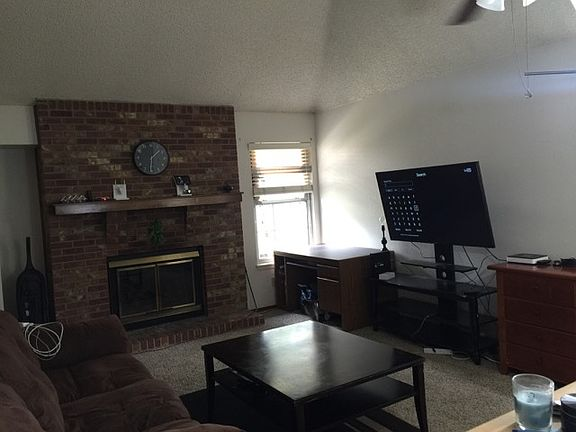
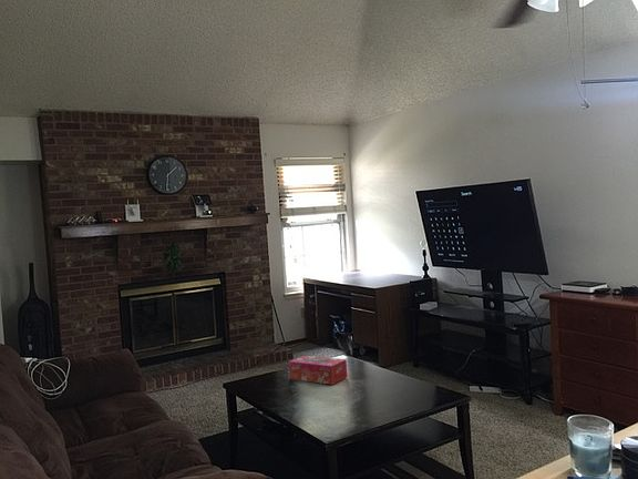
+ tissue box [288,355,349,386]
